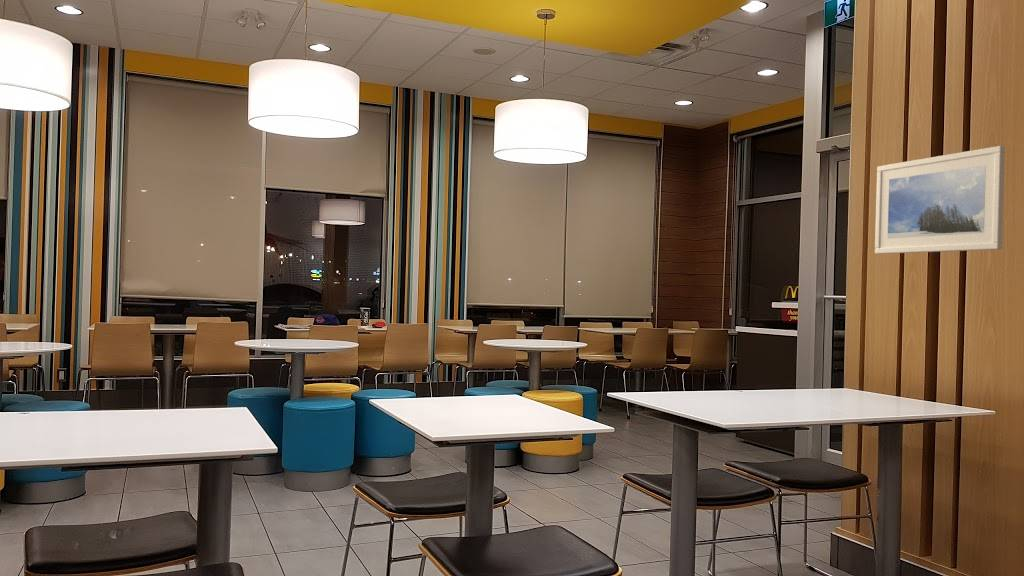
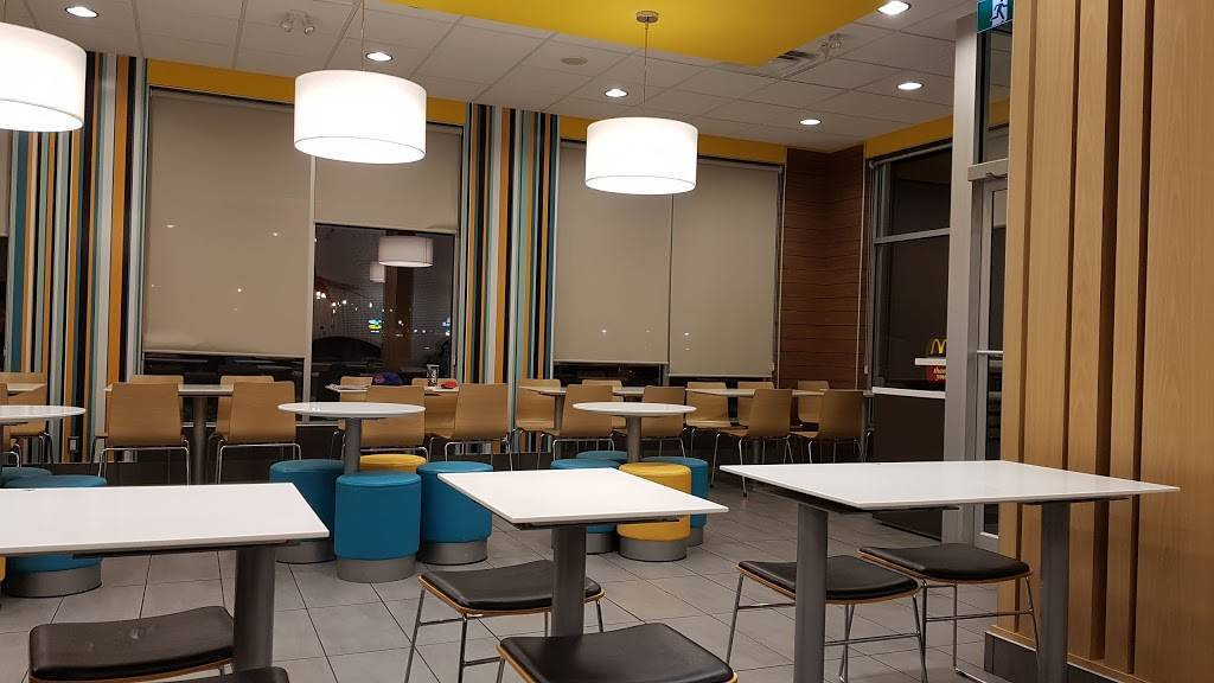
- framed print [874,145,1006,255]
